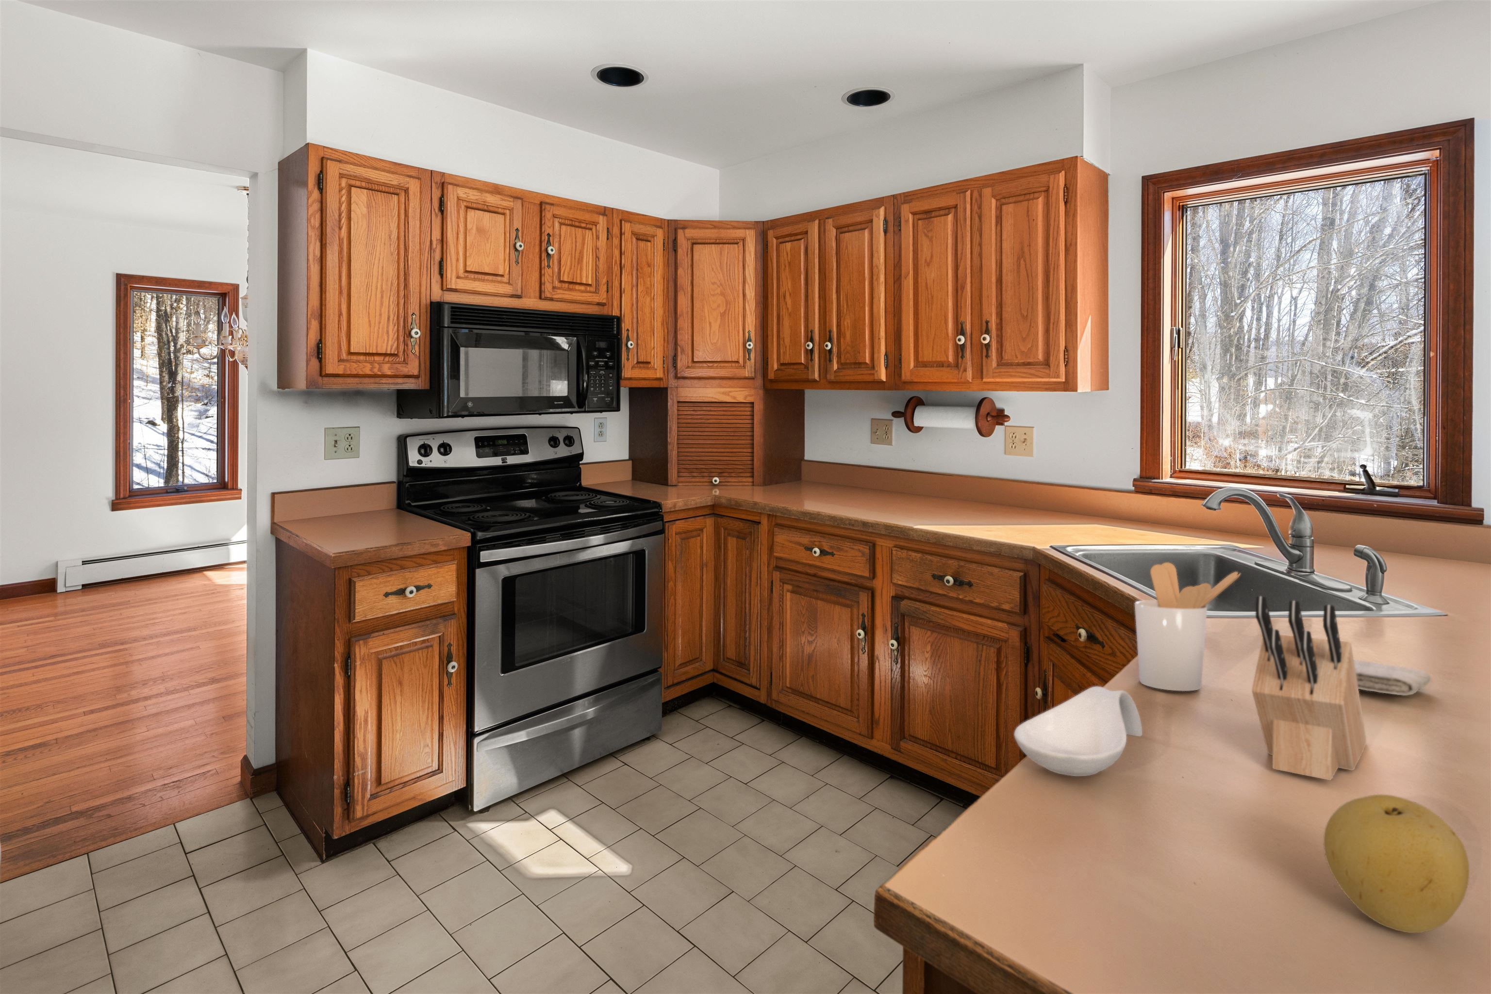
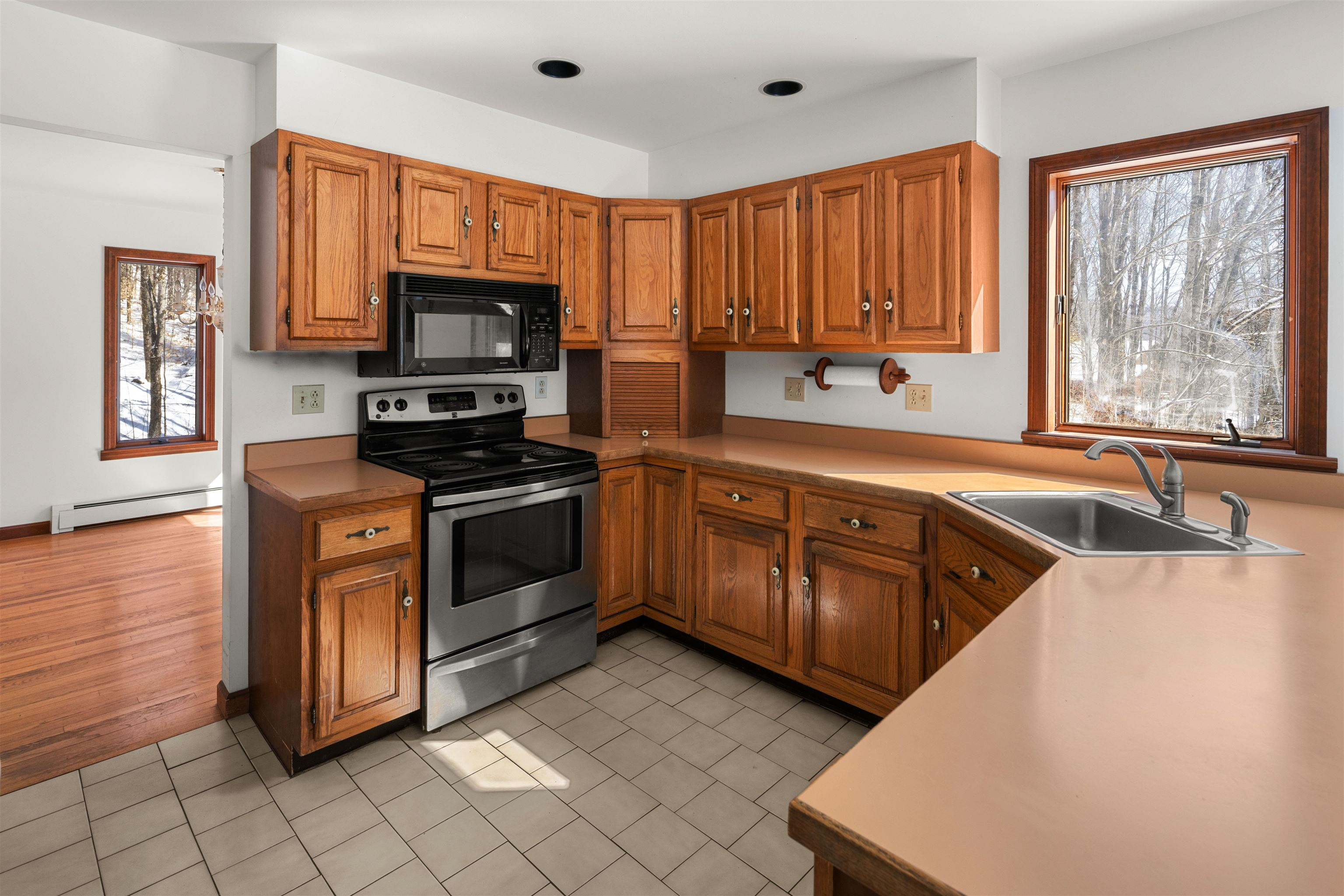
- spoon rest [1014,686,1143,777]
- fruit [1323,794,1470,933]
- washcloth [1353,659,1431,697]
- knife block [1251,596,1367,781]
- utensil holder [1134,561,1241,692]
